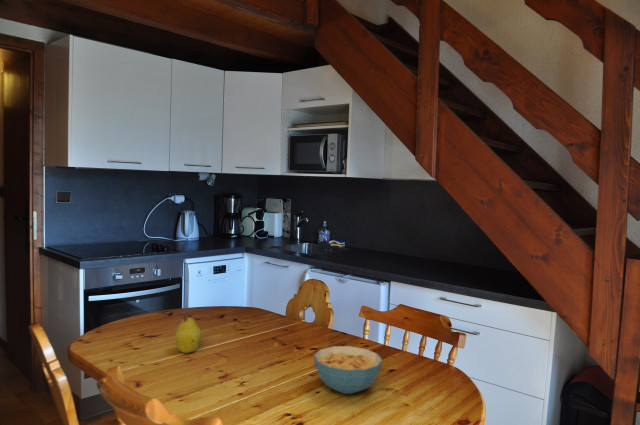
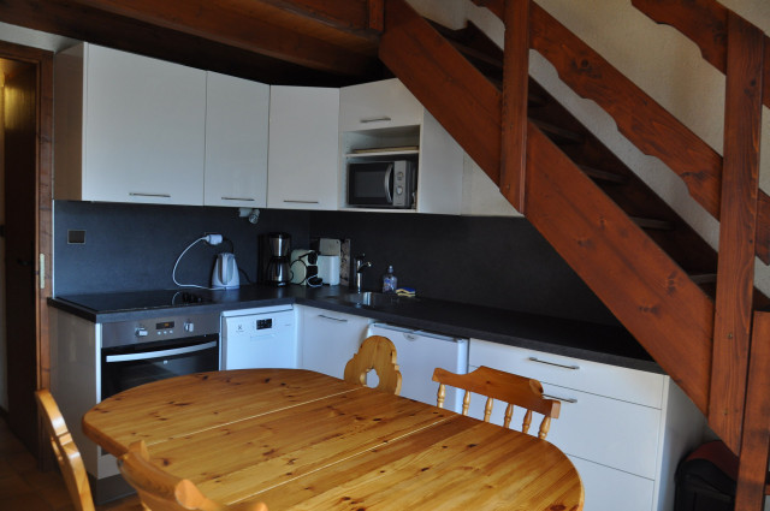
- fruit [174,317,202,354]
- cereal bowl [313,345,383,395]
